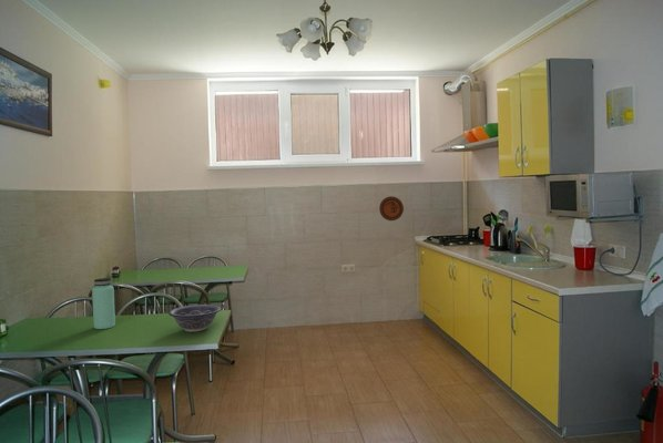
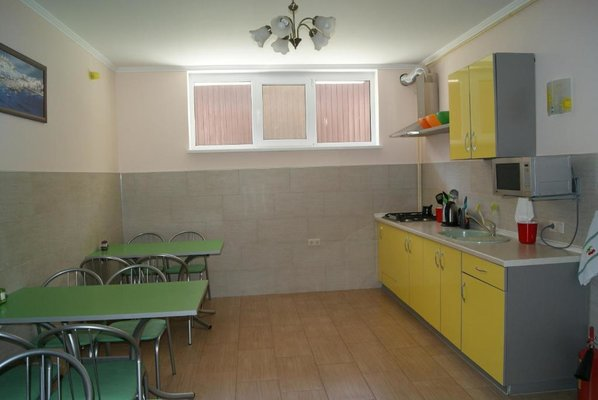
- decorative plate [378,195,405,222]
- bottle [91,277,116,330]
- decorative bowl [167,303,222,333]
